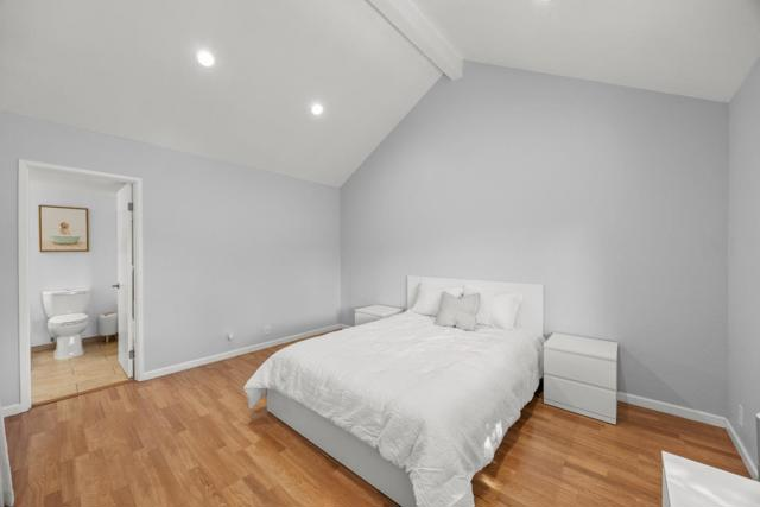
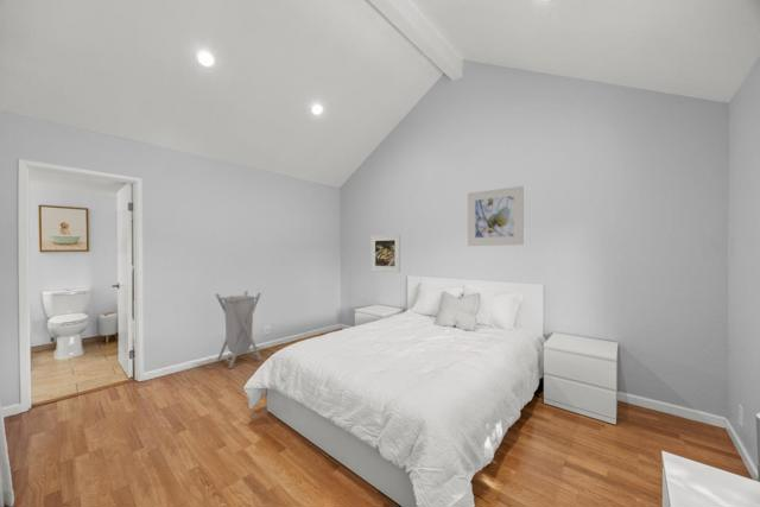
+ laundry hamper [215,290,264,369]
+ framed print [467,185,525,247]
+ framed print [369,233,401,274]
